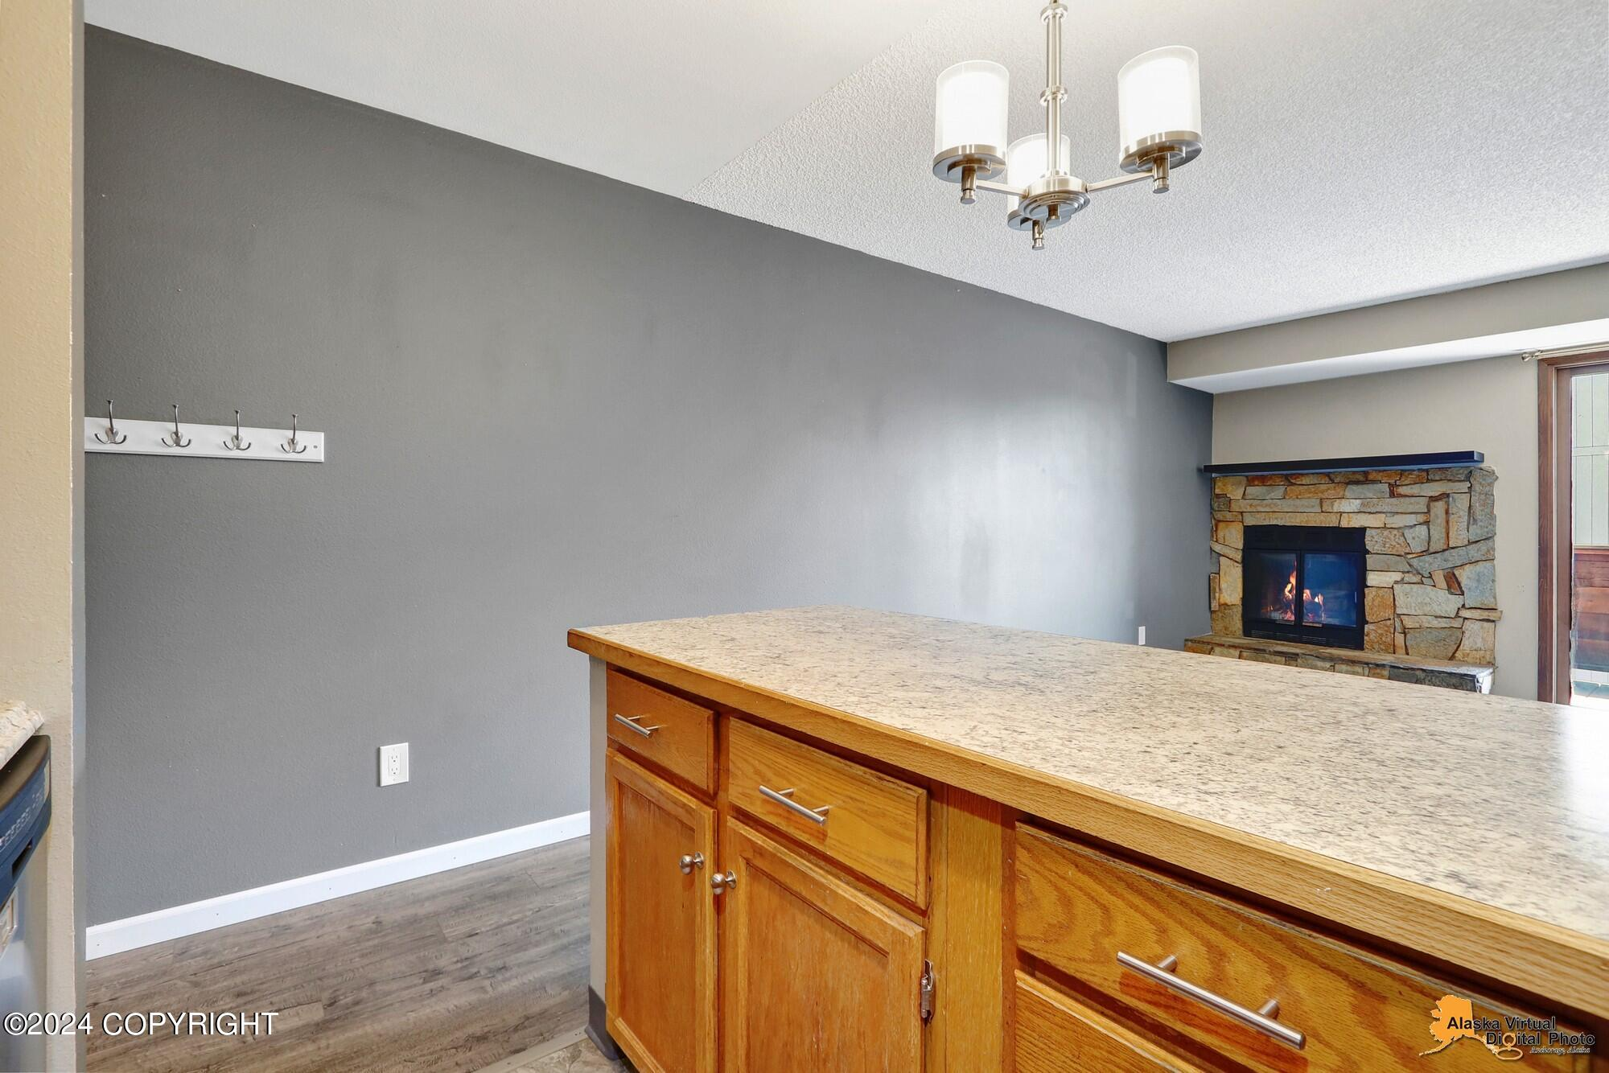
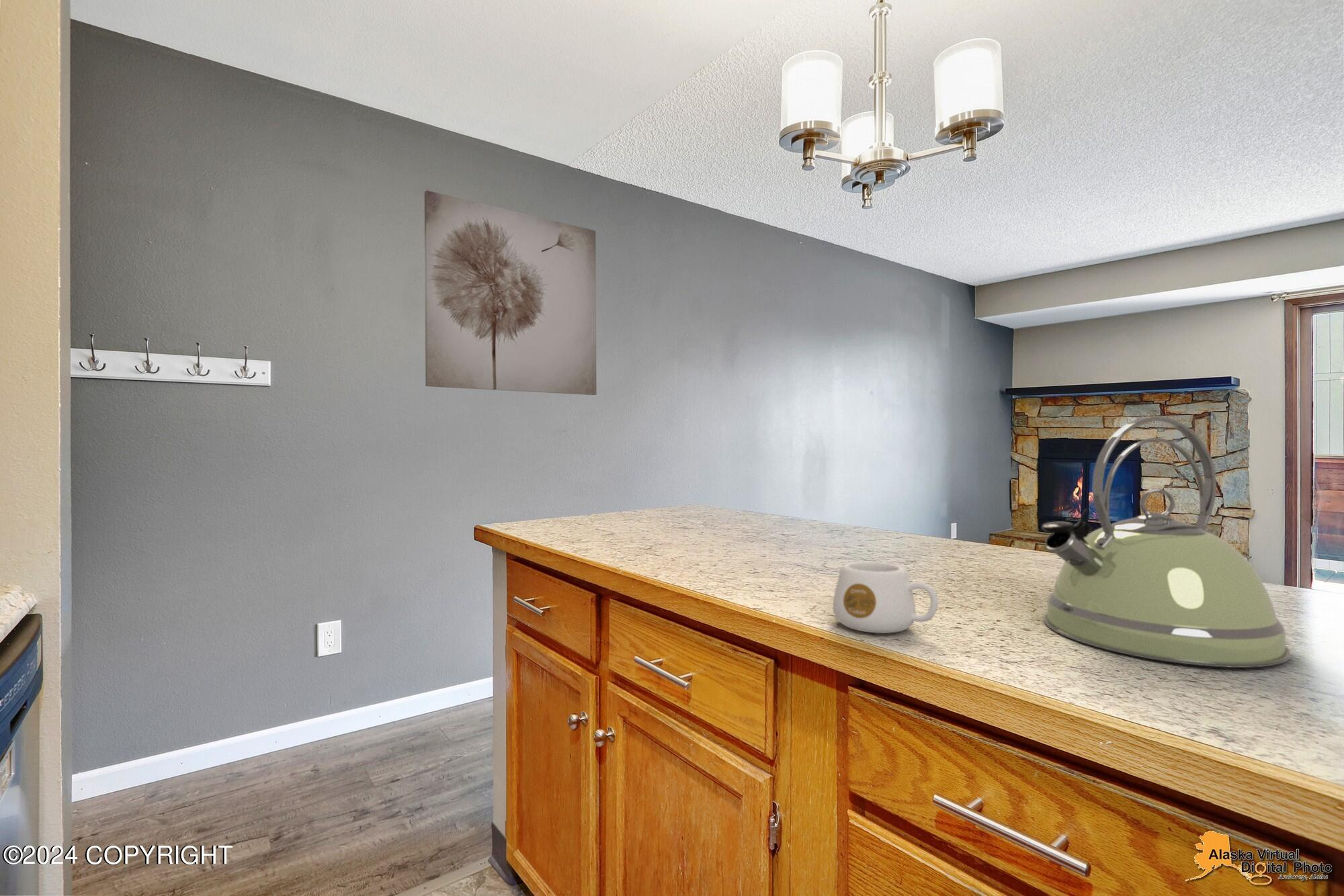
+ kettle [1042,416,1292,668]
+ wall art [424,189,597,396]
+ mug [833,561,939,634]
